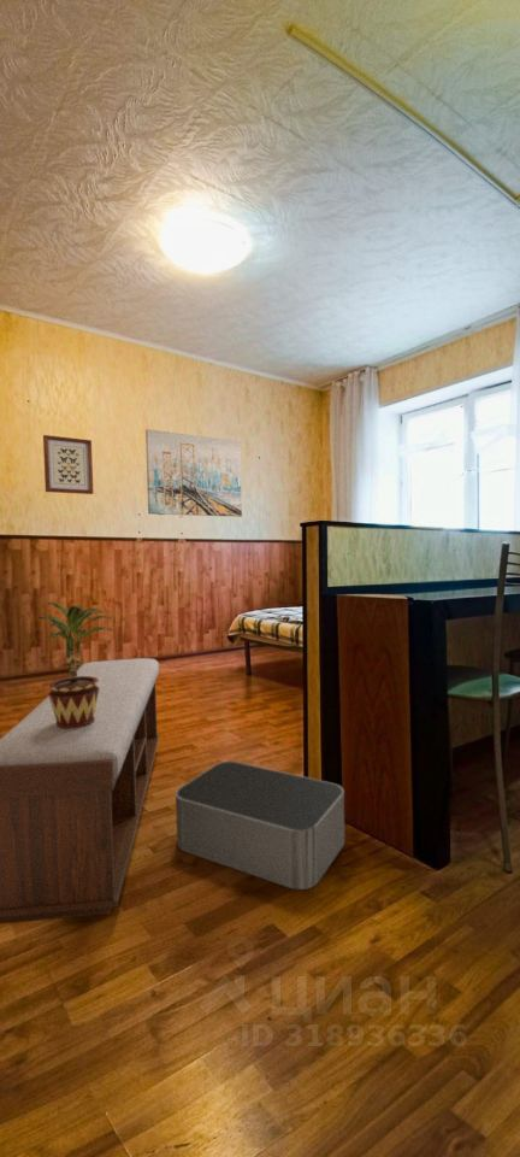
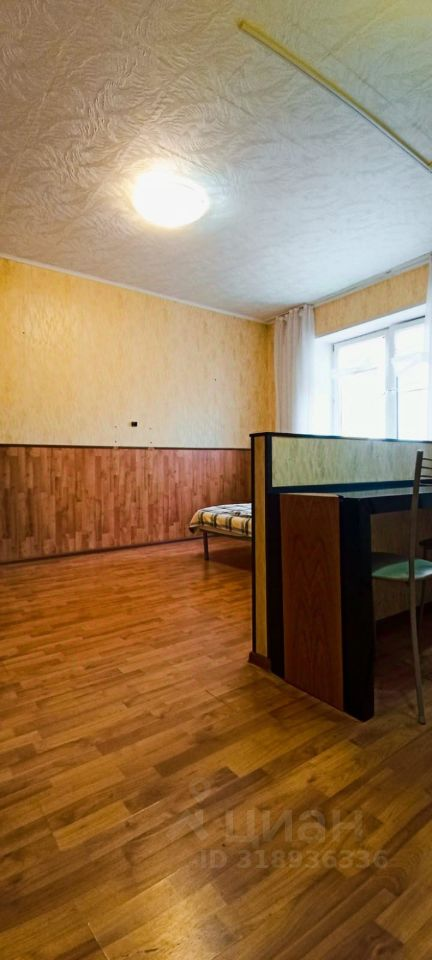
- wall art [42,434,95,495]
- storage bin [175,760,345,891]
- potted plant [34,601,114,729]
- bench [0,657,160,924]
- wall art [144,428,243,518]
